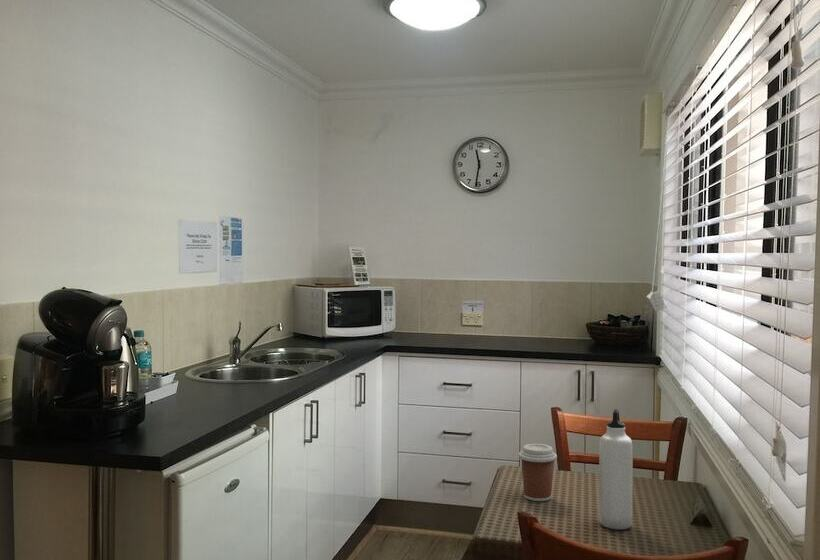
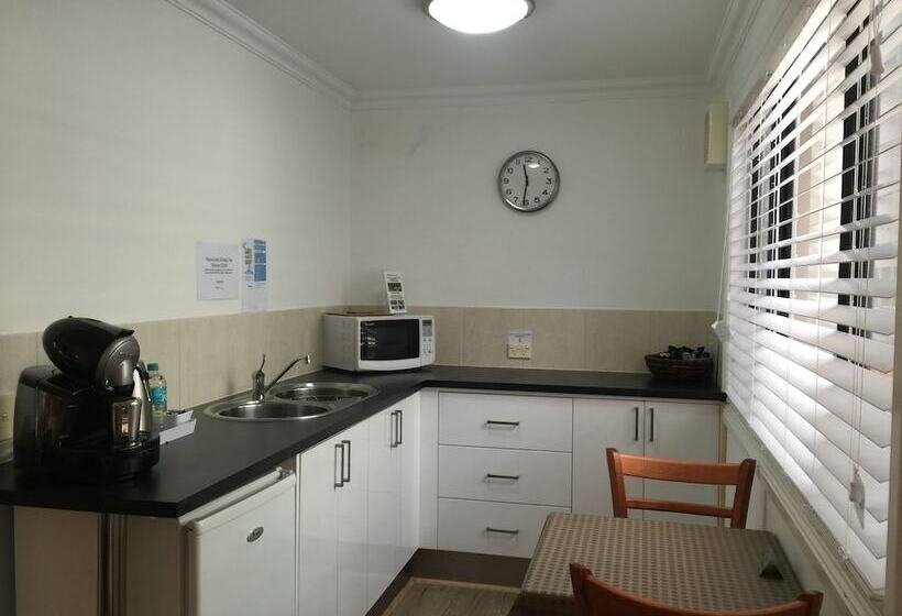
- coffee cup [518,443,558,502]
- water bottle [598,408,634,530]
